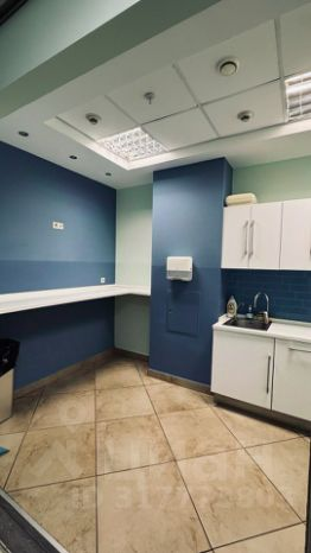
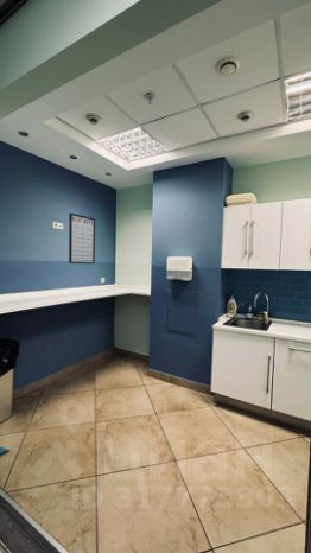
+ writing board [68,212,96,265]
